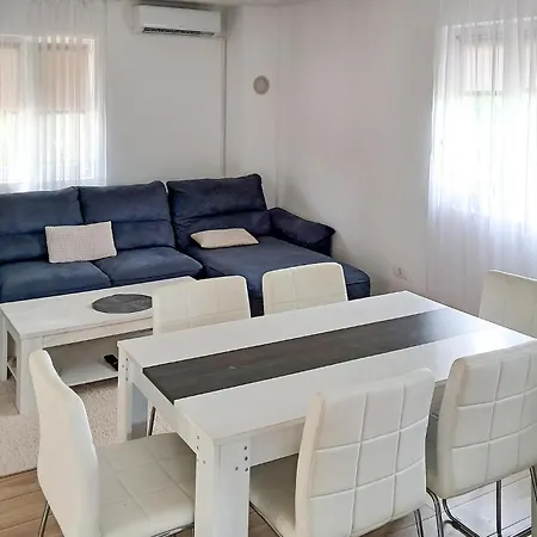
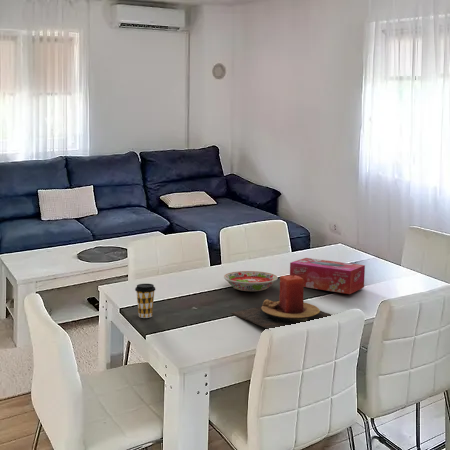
+ tissue box [289,257,366,295]
+ coffee cup [134,283,157,319]
+ bowl [223,270,279,292]
+ candle [231,274,332,330]
